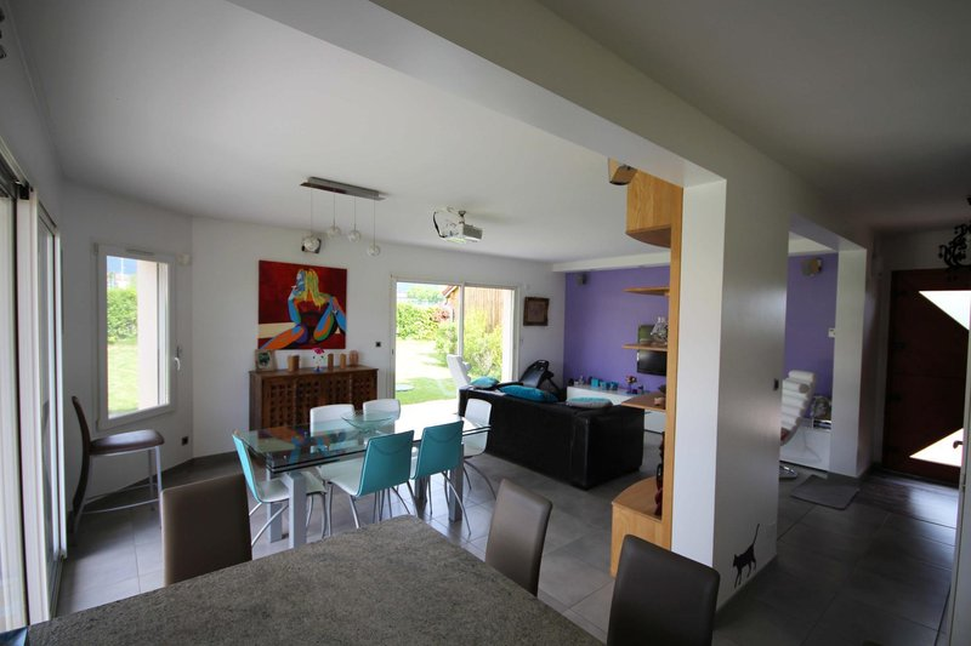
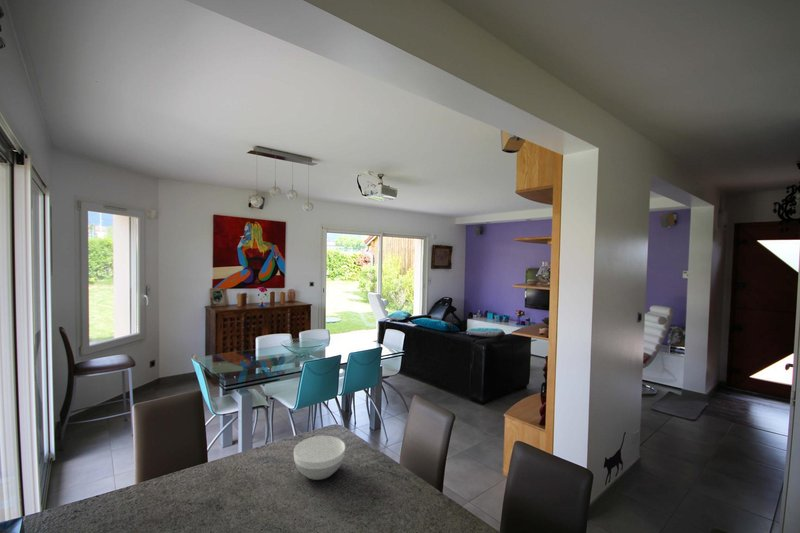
+ bowl [293,435,346,481]
